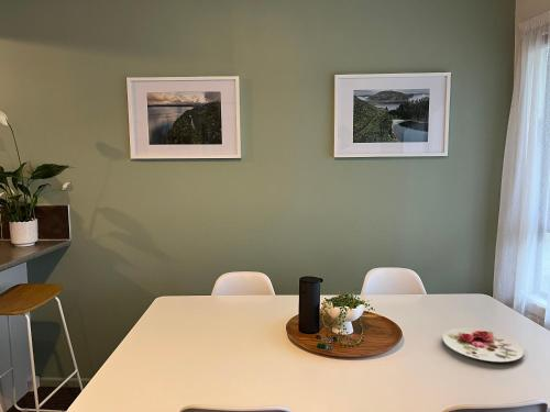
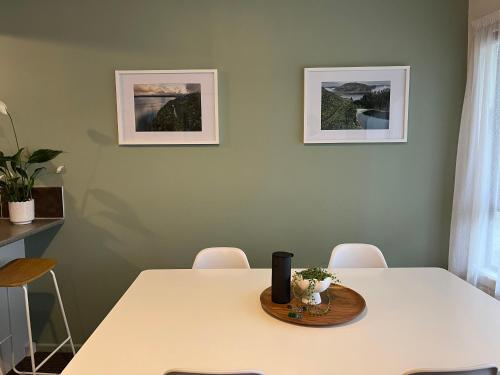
- plate [441,327,525,363]
